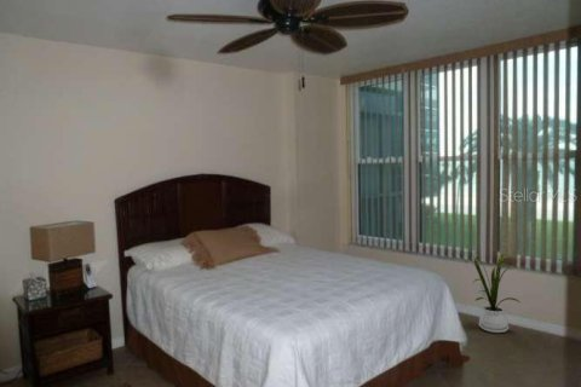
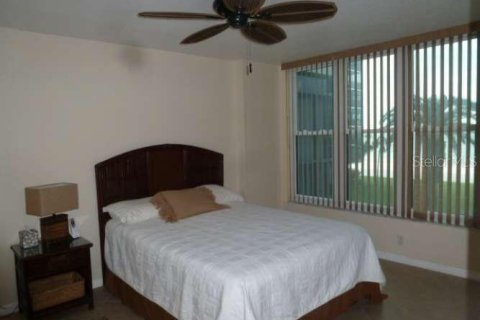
- house plant [462,243,520,334]
